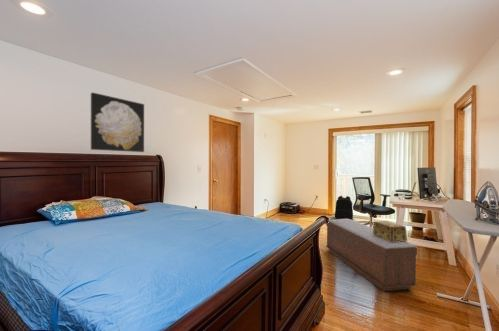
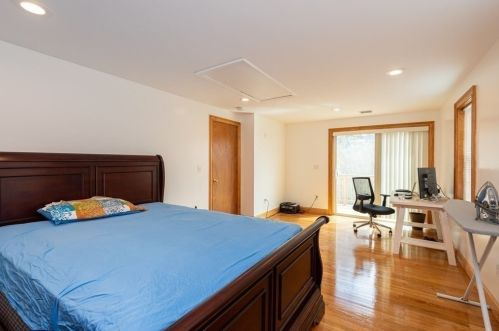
- decorative box [372,220,408,242]
- bench [325,218,418,292]
- wall art [90,92,145,153]
- backpack [334,195,354,220]
